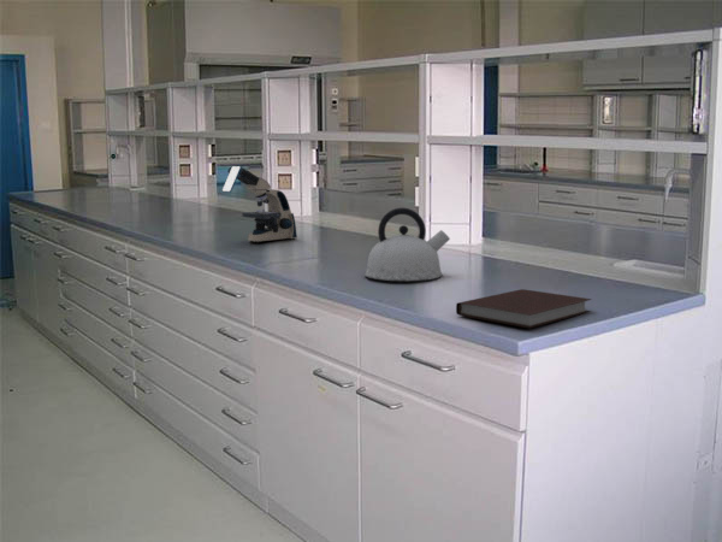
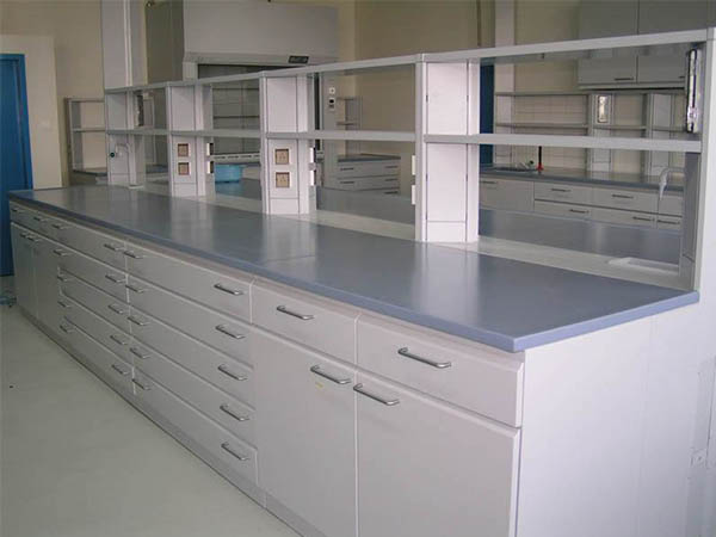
- kettle [363,207,451,282]
- microscope [221,165,298,245]
- notebook [455,288,592,330]
